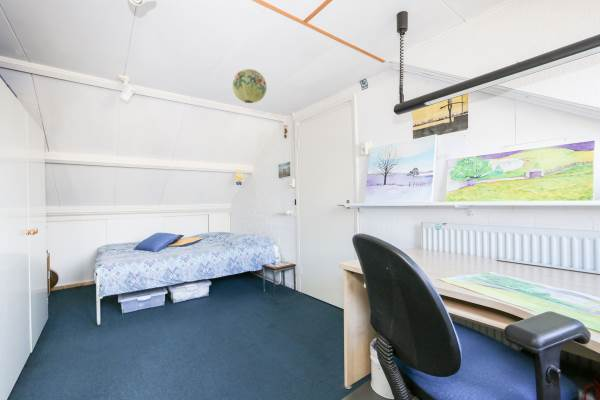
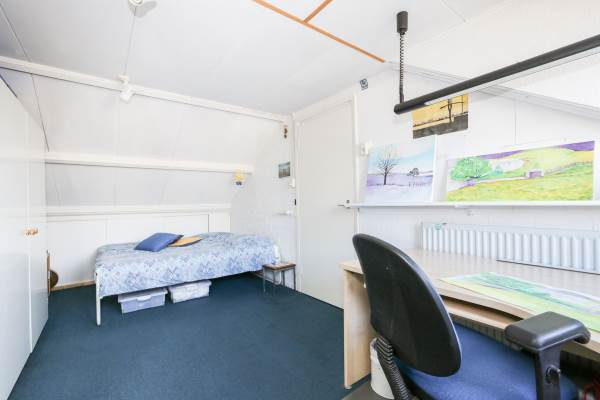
- paper lantern [231,68,268,104]
